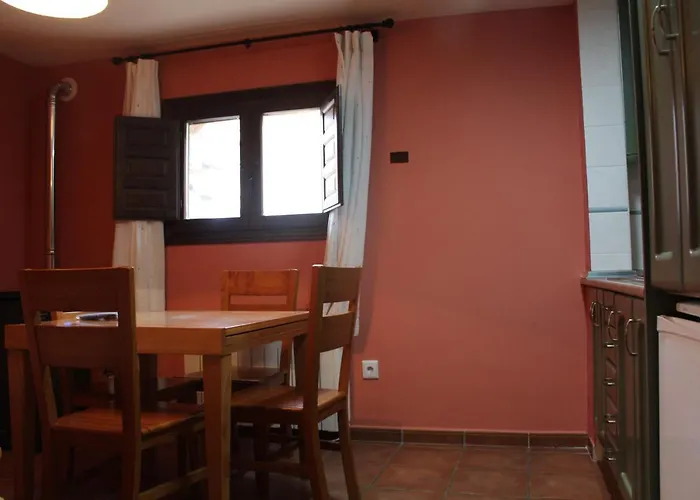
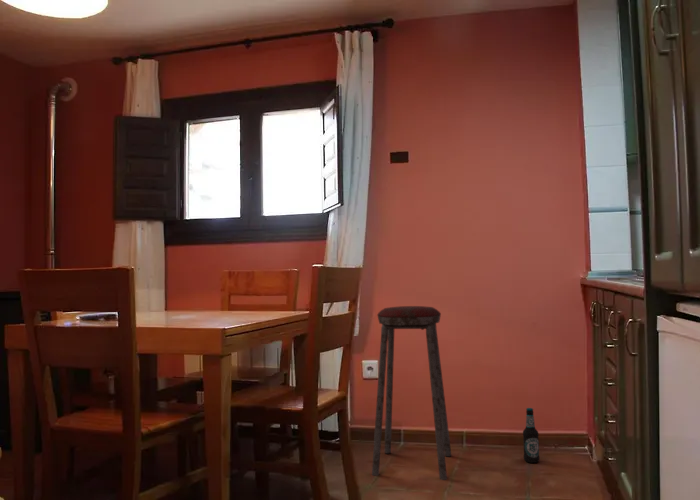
+ bottle [522,407,541,464]
+ music stool [371,305,452,481]
